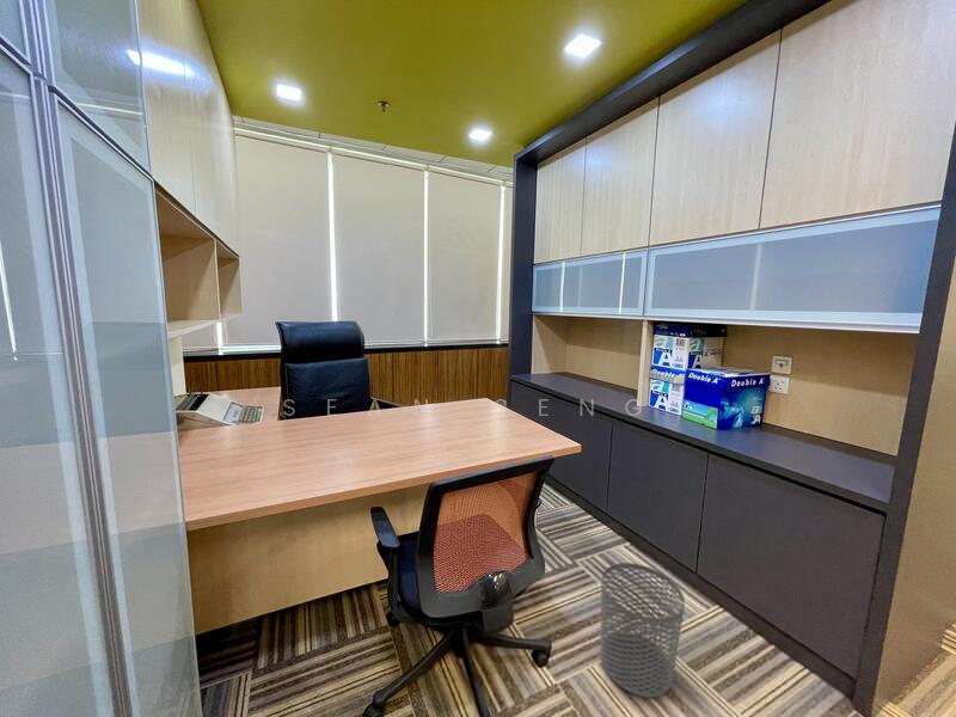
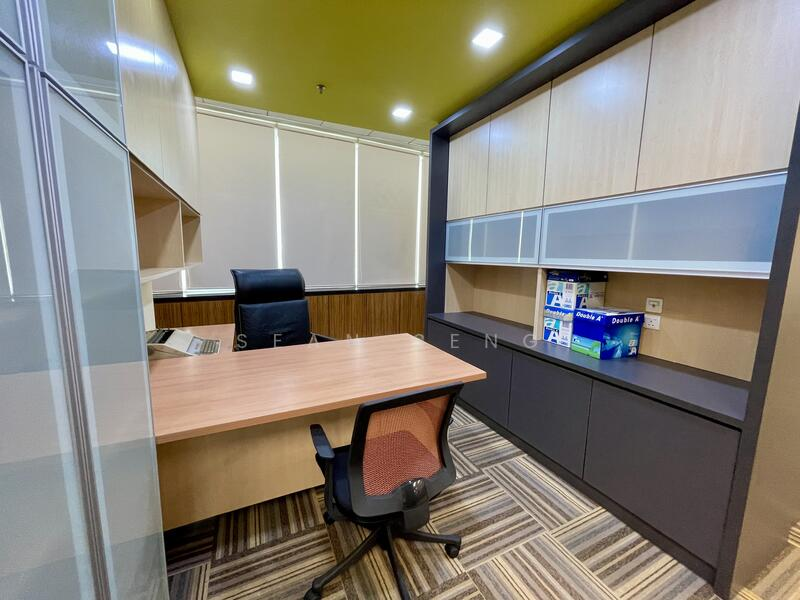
- waste bin [600,562,686,699]
